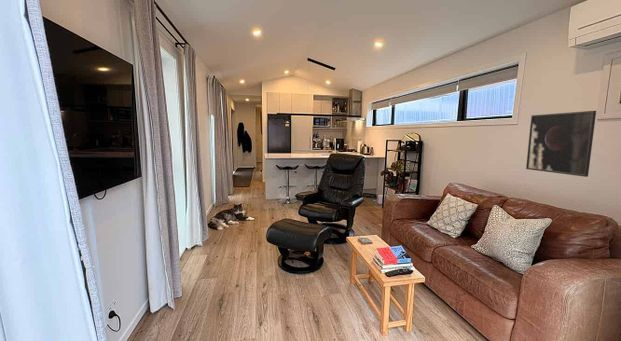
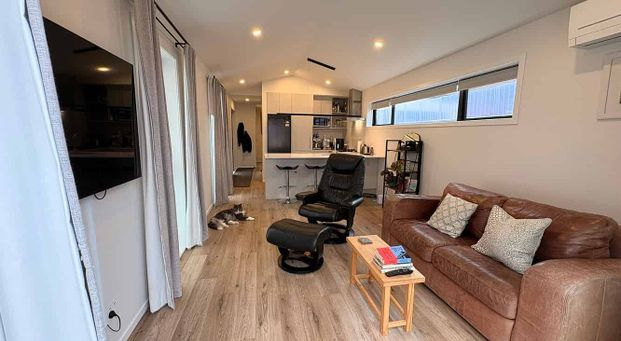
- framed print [525,110,597,178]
